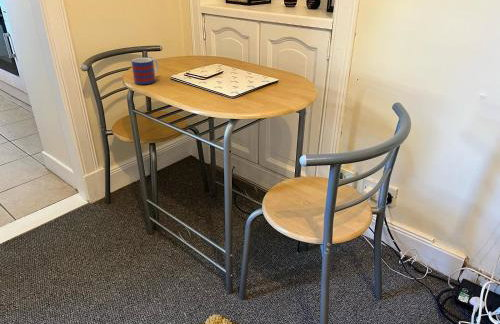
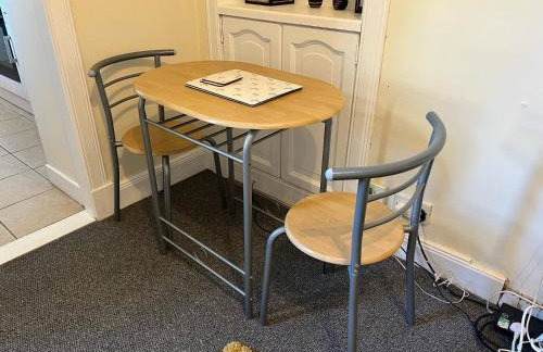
- mug [130,57,159,85]
